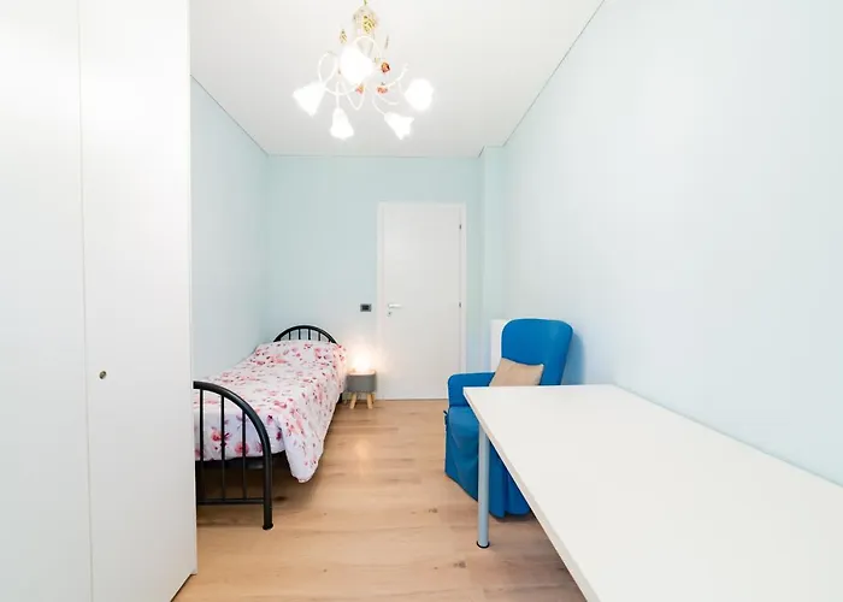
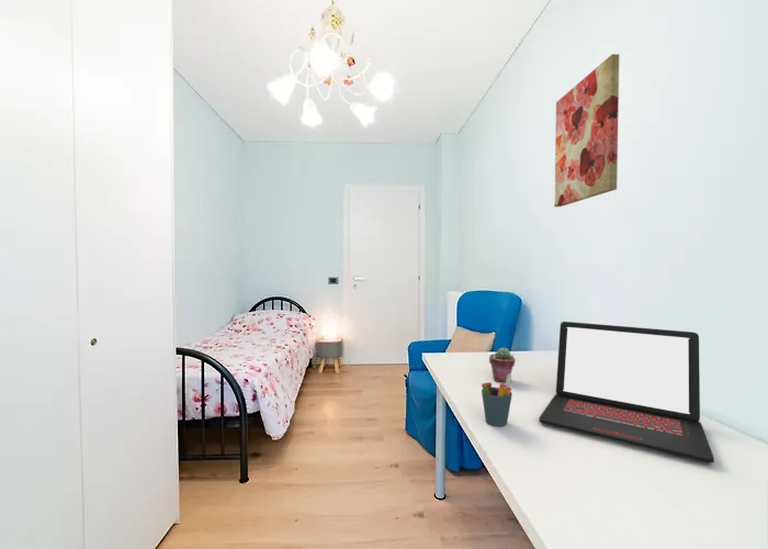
+ laptop [538,321,715,464]
+ pen holder [481,374,513,427]
+ potted succulent [488,346,517,383]
+ wall art [554,53,620,208]
